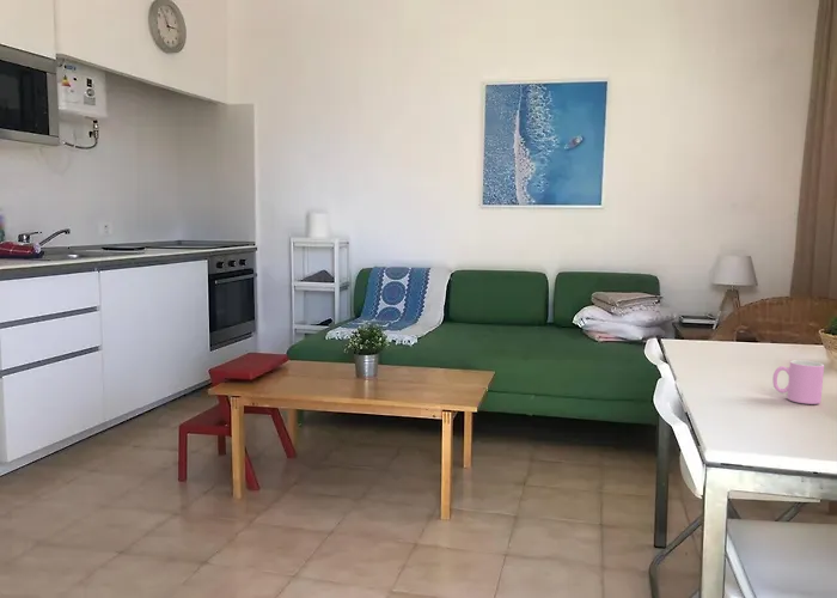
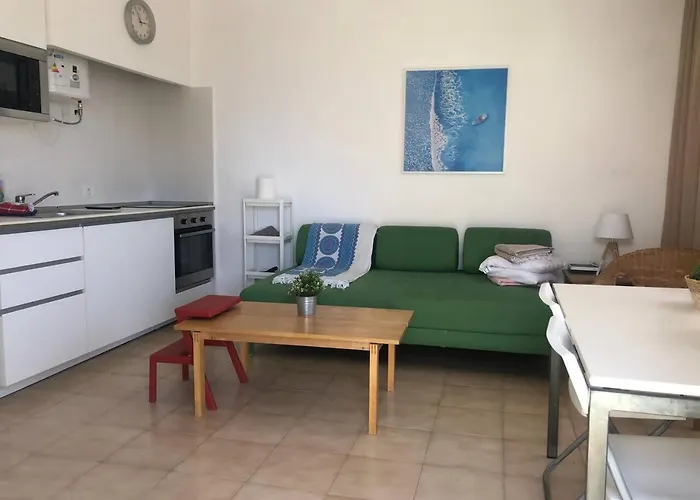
- cup [771,359,825,405]
